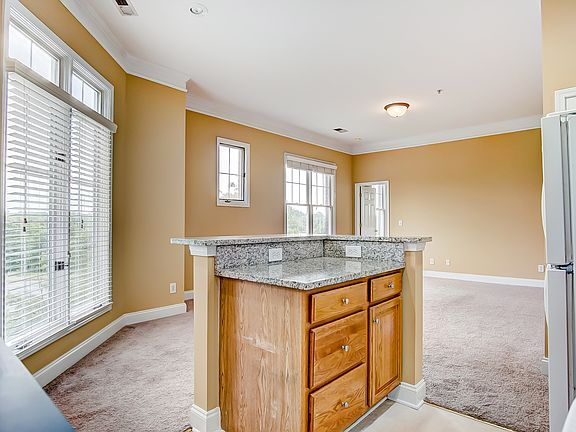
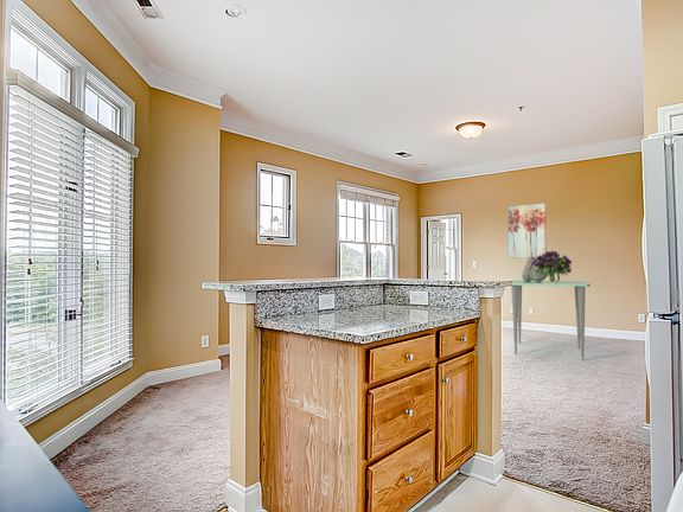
+ dining table [510,280,591,361]
+ ceramic pot [521,256,549,281]
+ bouquet [531,250,574,282]
+ wall art [508,203,548,260]
